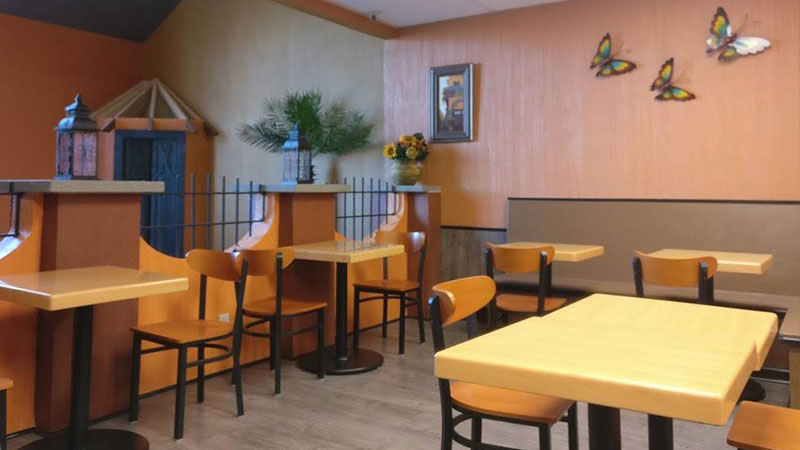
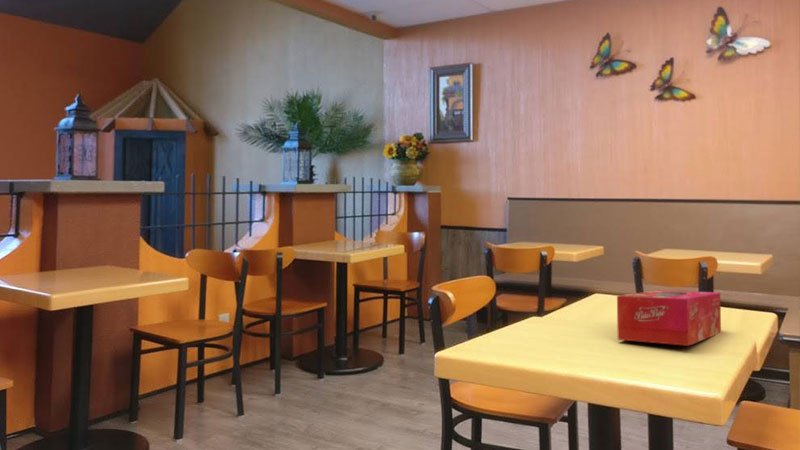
+ tissue box [616,289,722,347]
